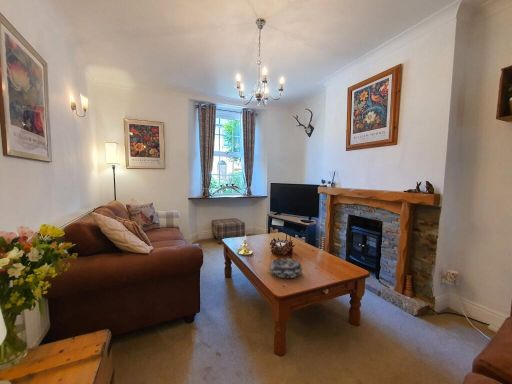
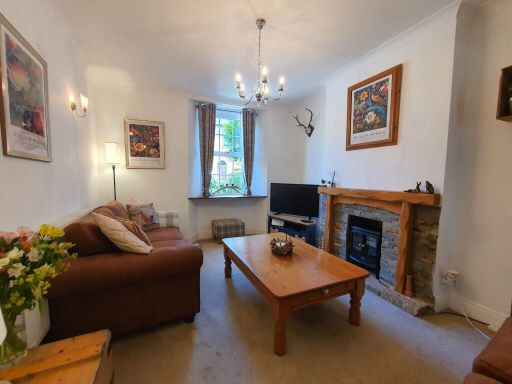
- candle holder [236,234,254,256]
- decorative bowl [268,257,303,279]
